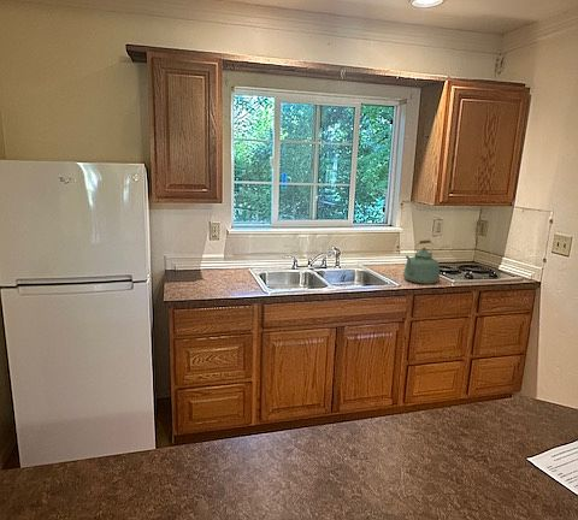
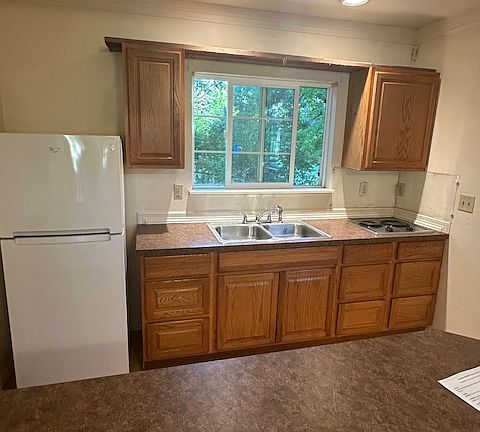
- kettle [402,238,441,285]
